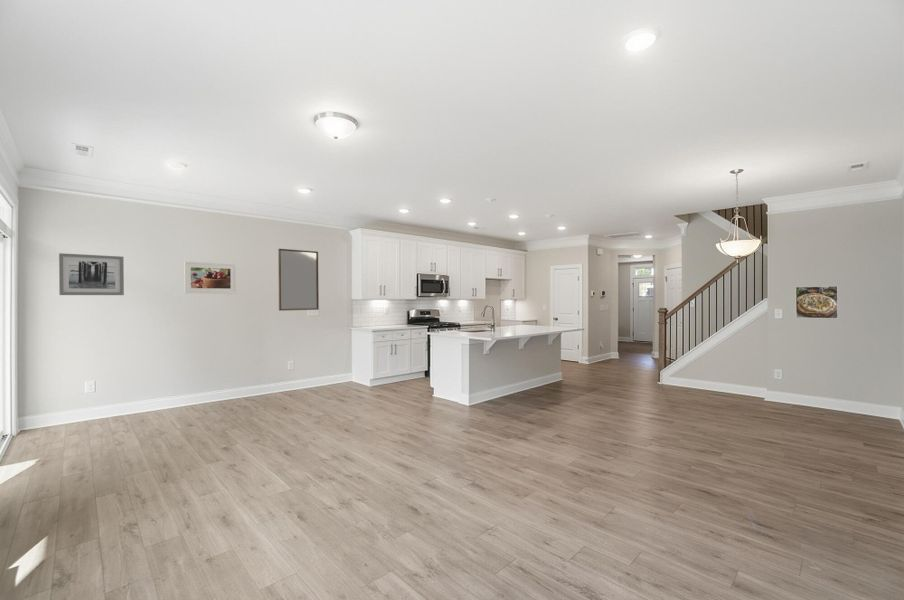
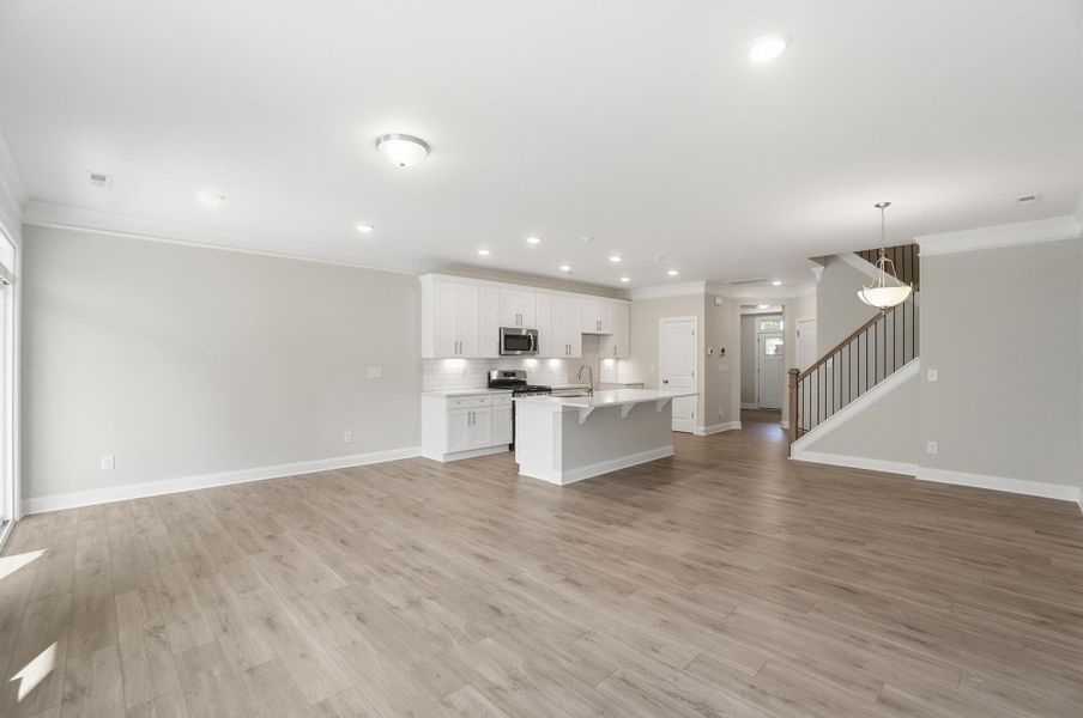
- home mirror [277,248,320,312]
- wall art [58,252,125,296]
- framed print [183,261,237,295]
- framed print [795,285,839,320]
